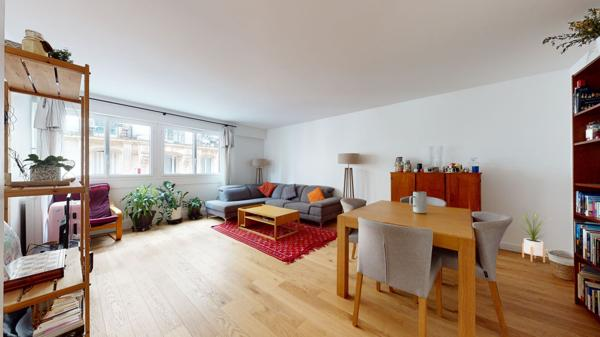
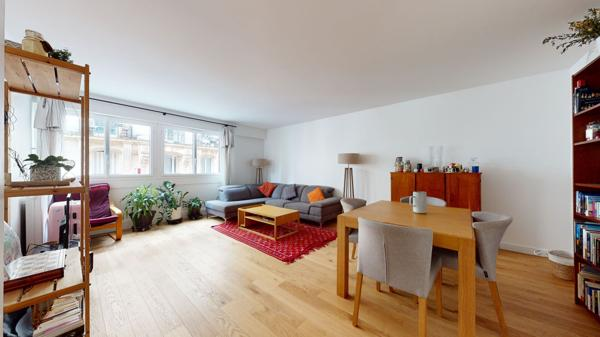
- house plant [514,210,555,264]
